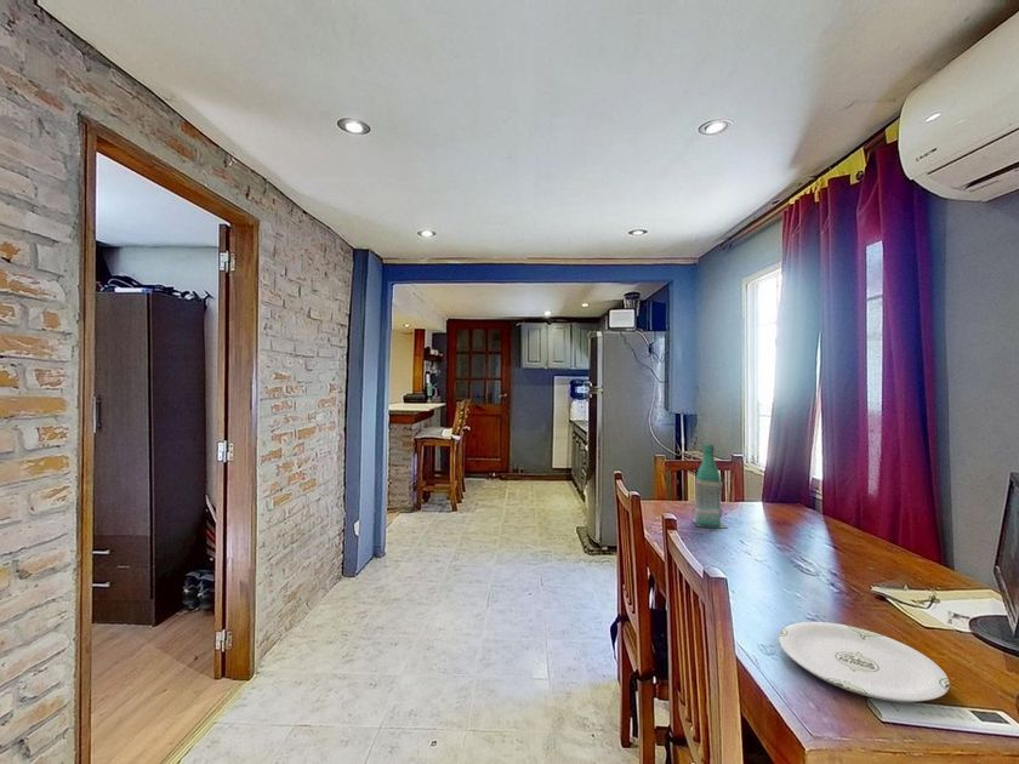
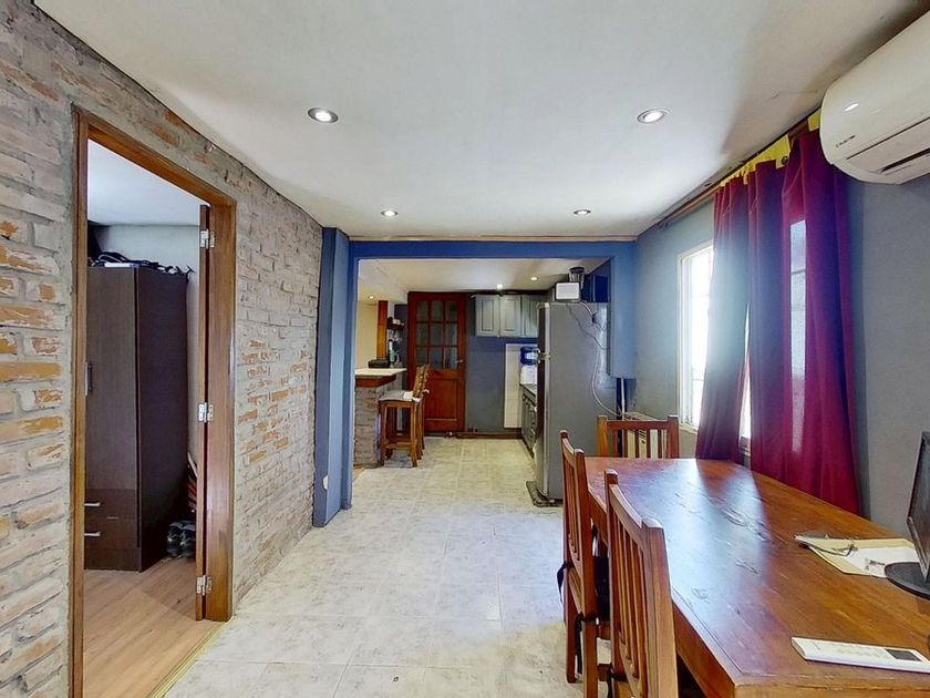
- bottle [690,443,728,529]
- plate [778,621,951,703]
